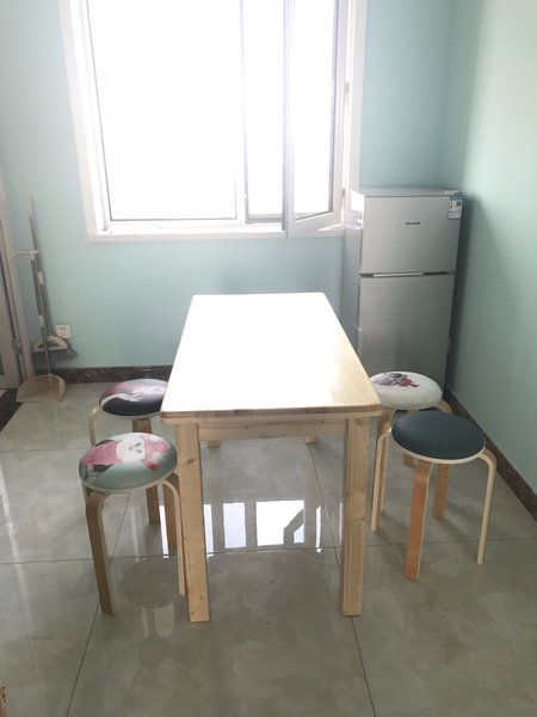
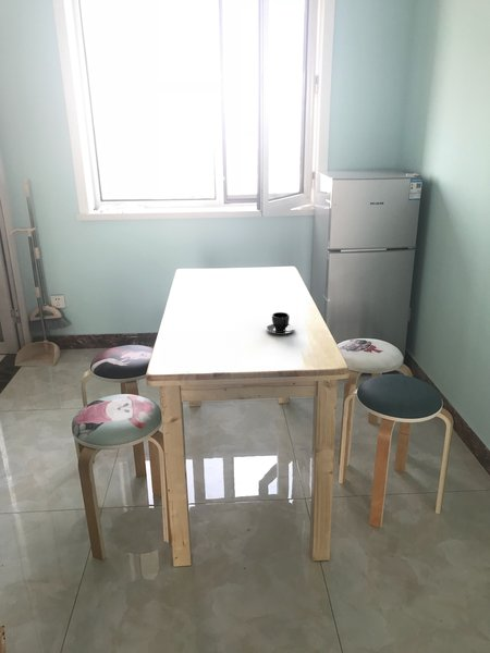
+ teacup [266,311,296,335]
